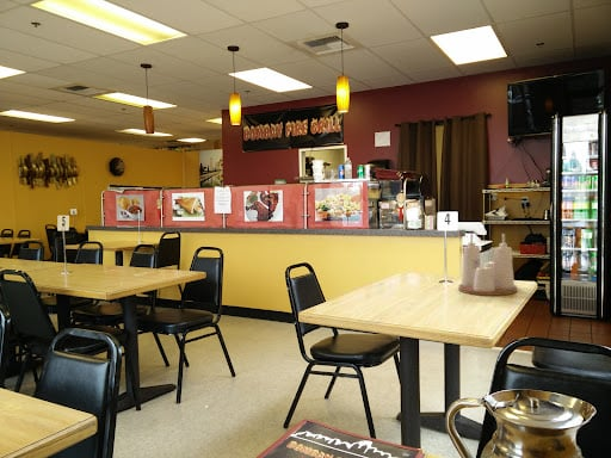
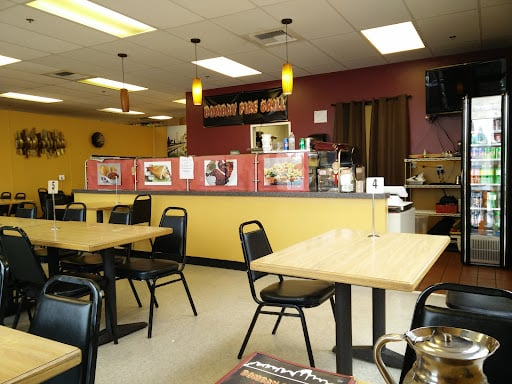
- condiment set [457,233,518,297]
